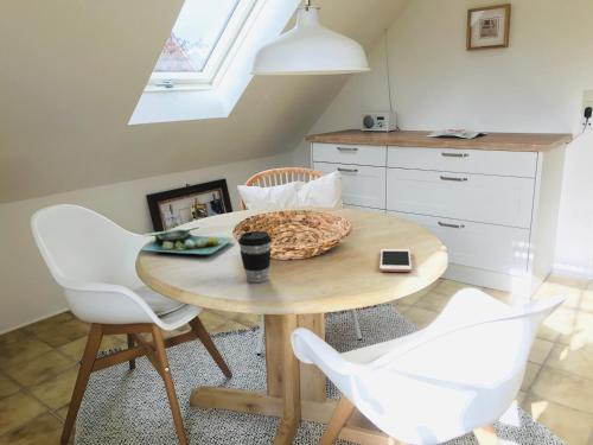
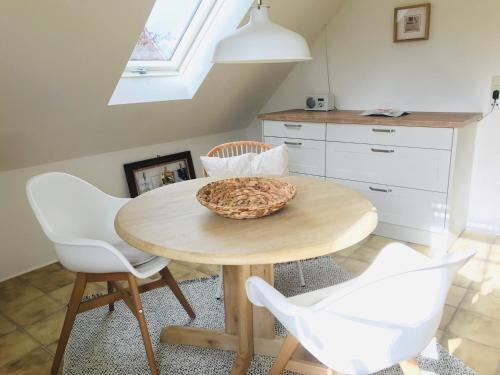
- platter [140,225,235,256]
- cell phone [378,248,413,273]
- coffee cup [237,230,273,284]
